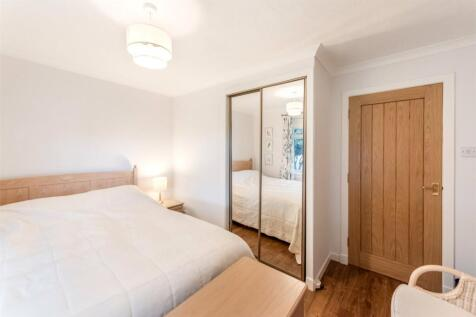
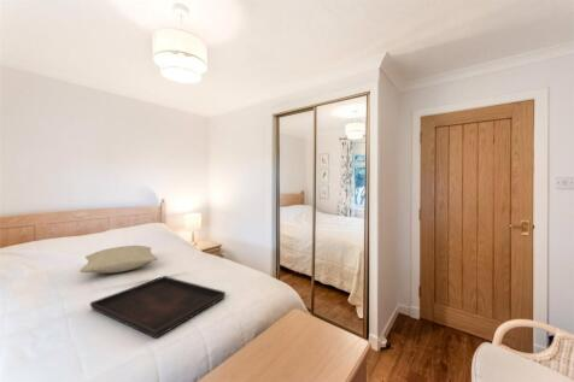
+ pillow [80,245,159,274]
+ serving tray [89,275,227,340]
